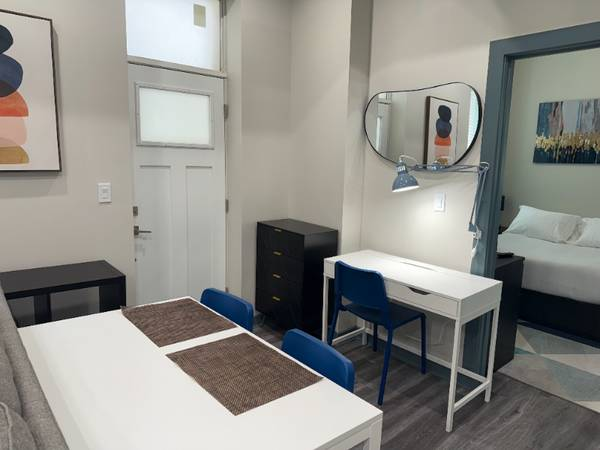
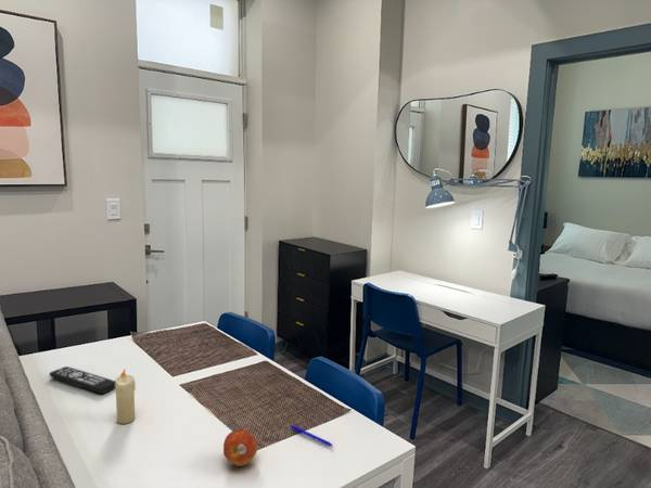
+ candle [114,369,137,425]
+ remote control [48,365,116,395]
+ pen [290,424,334,447]
+ fruit [222,428,258,467]
